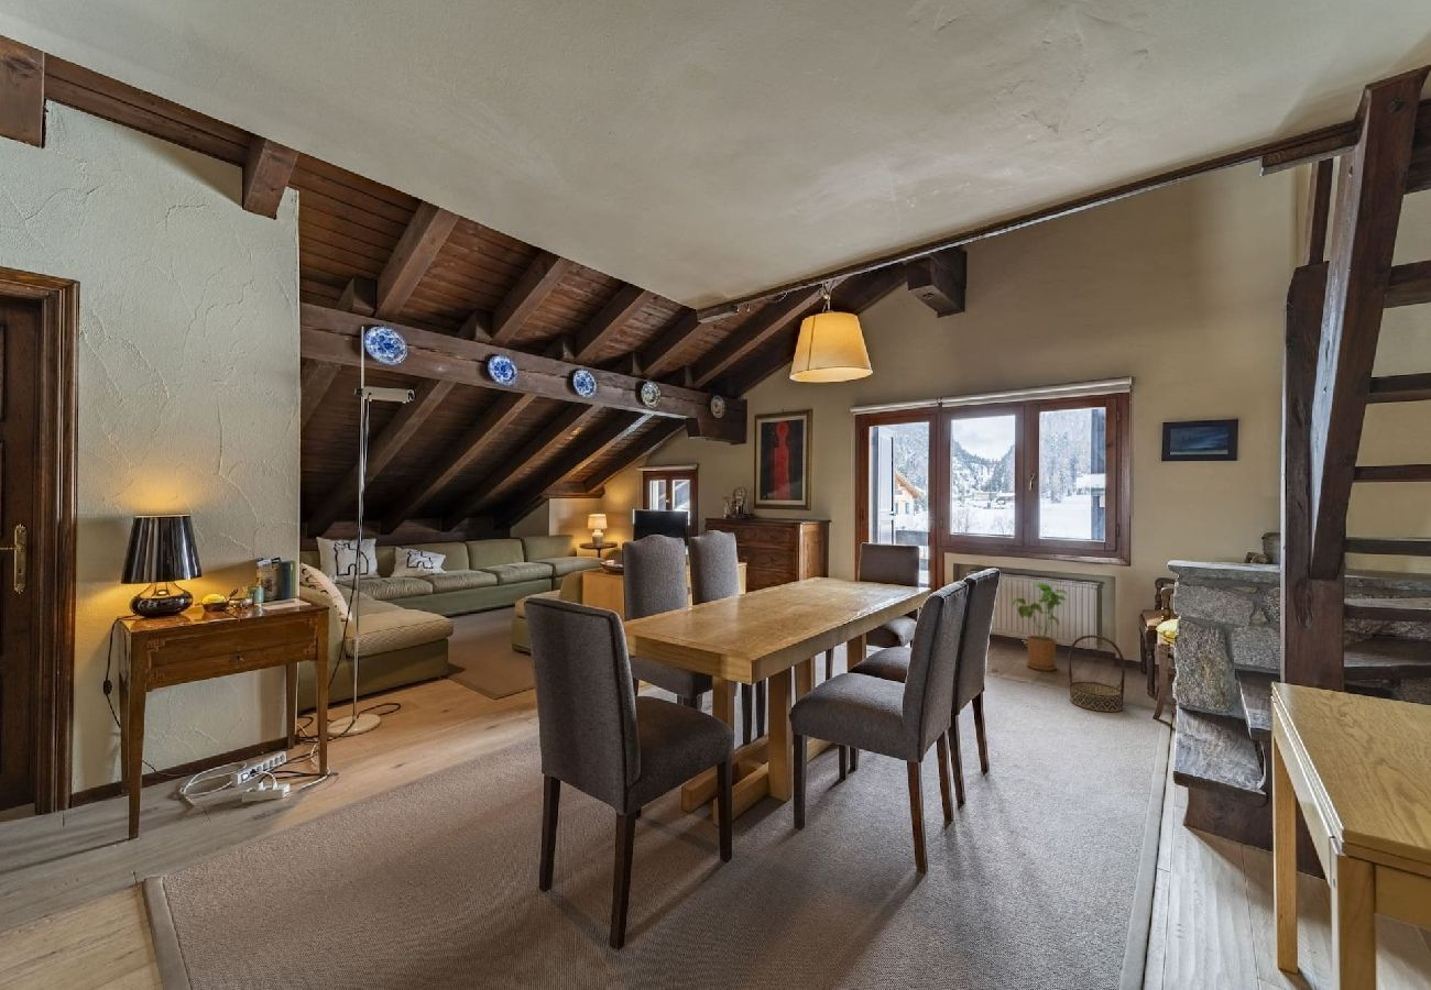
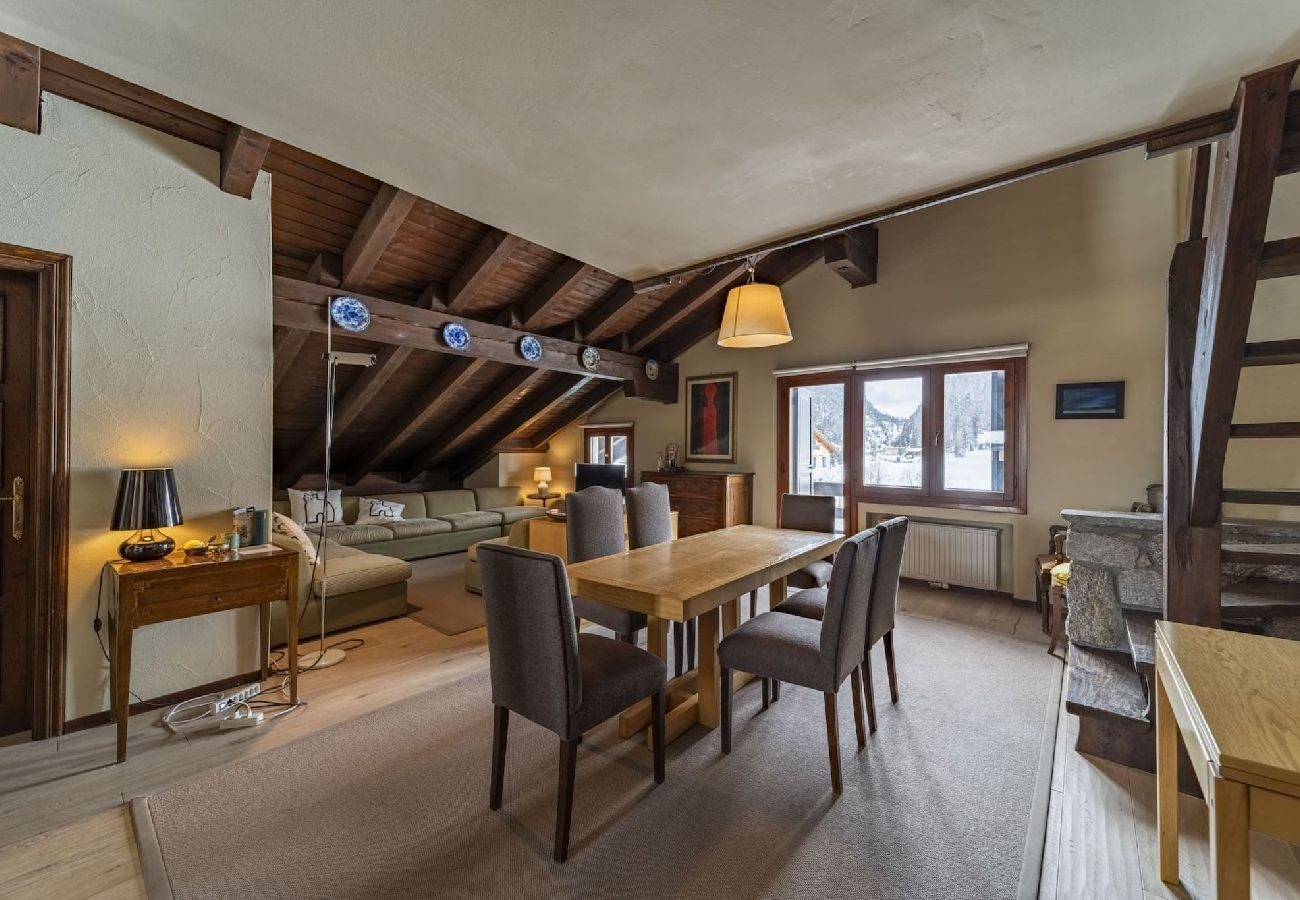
- house plant [1011,582,1068,672]
- basket [1068,634,1126,713]
